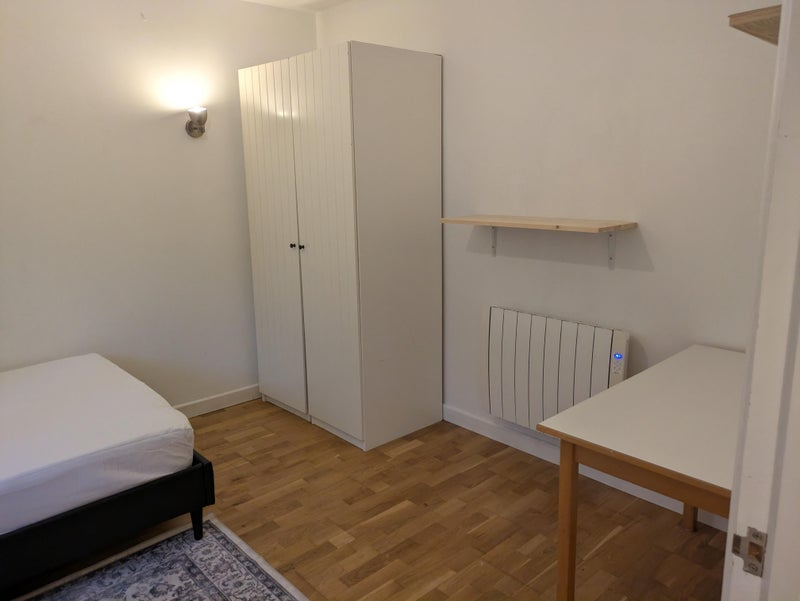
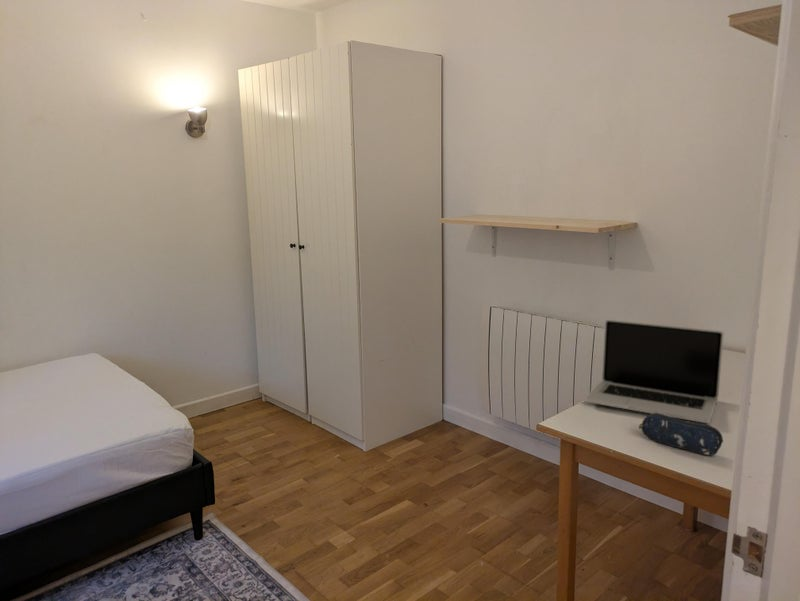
+ pencil case [638,413,724,457]
+ laptop [583,318,725,424]
